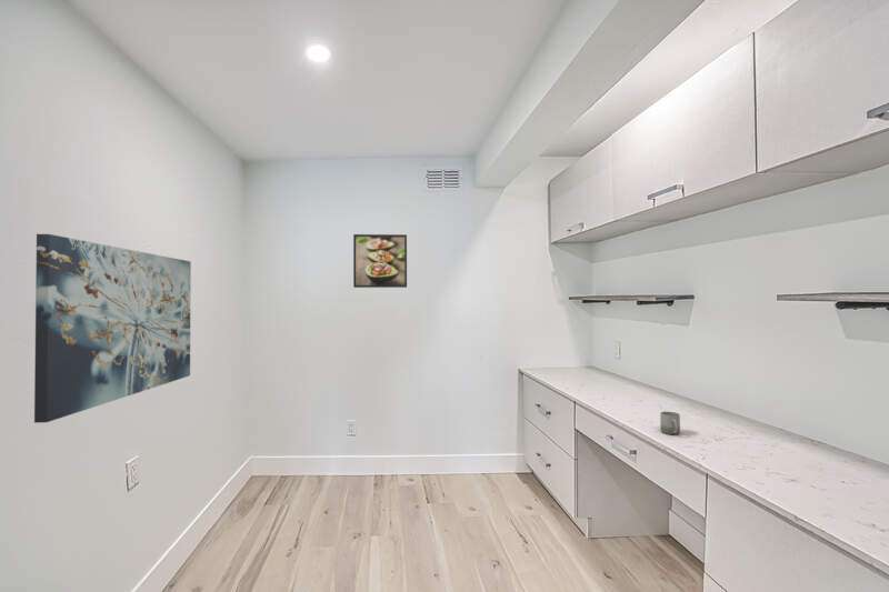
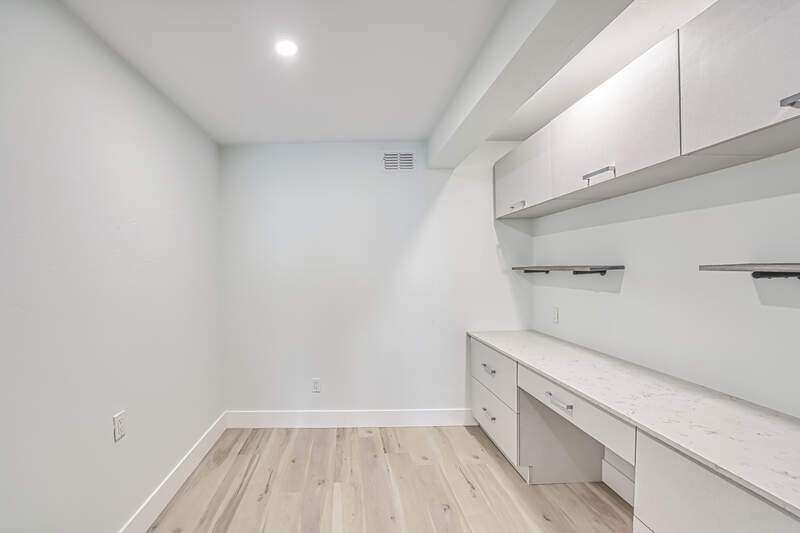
- wall art [33,233,192,424]
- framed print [352,233,408,289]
- cup [659,411,681,435]
